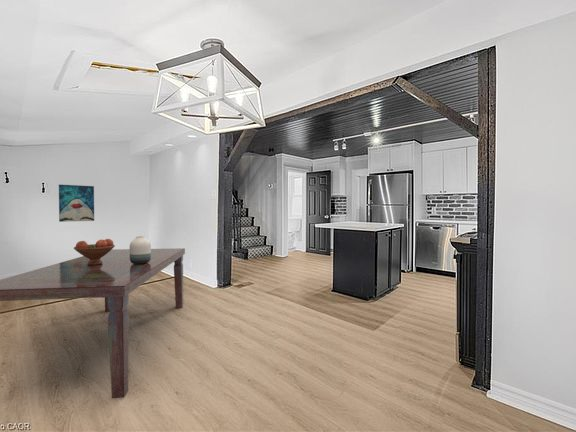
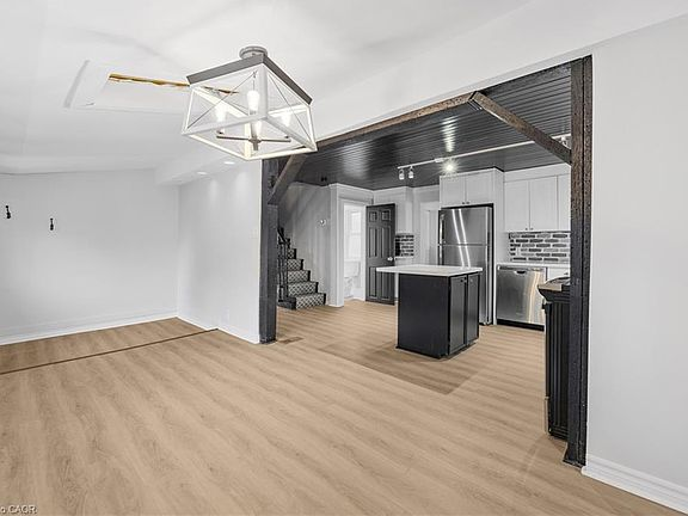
- wall art [58,184,95,223]
- vase [129,235,152,264]
- dining table [0,247,186,399]
- fruit bowl [73,238,116,265]
